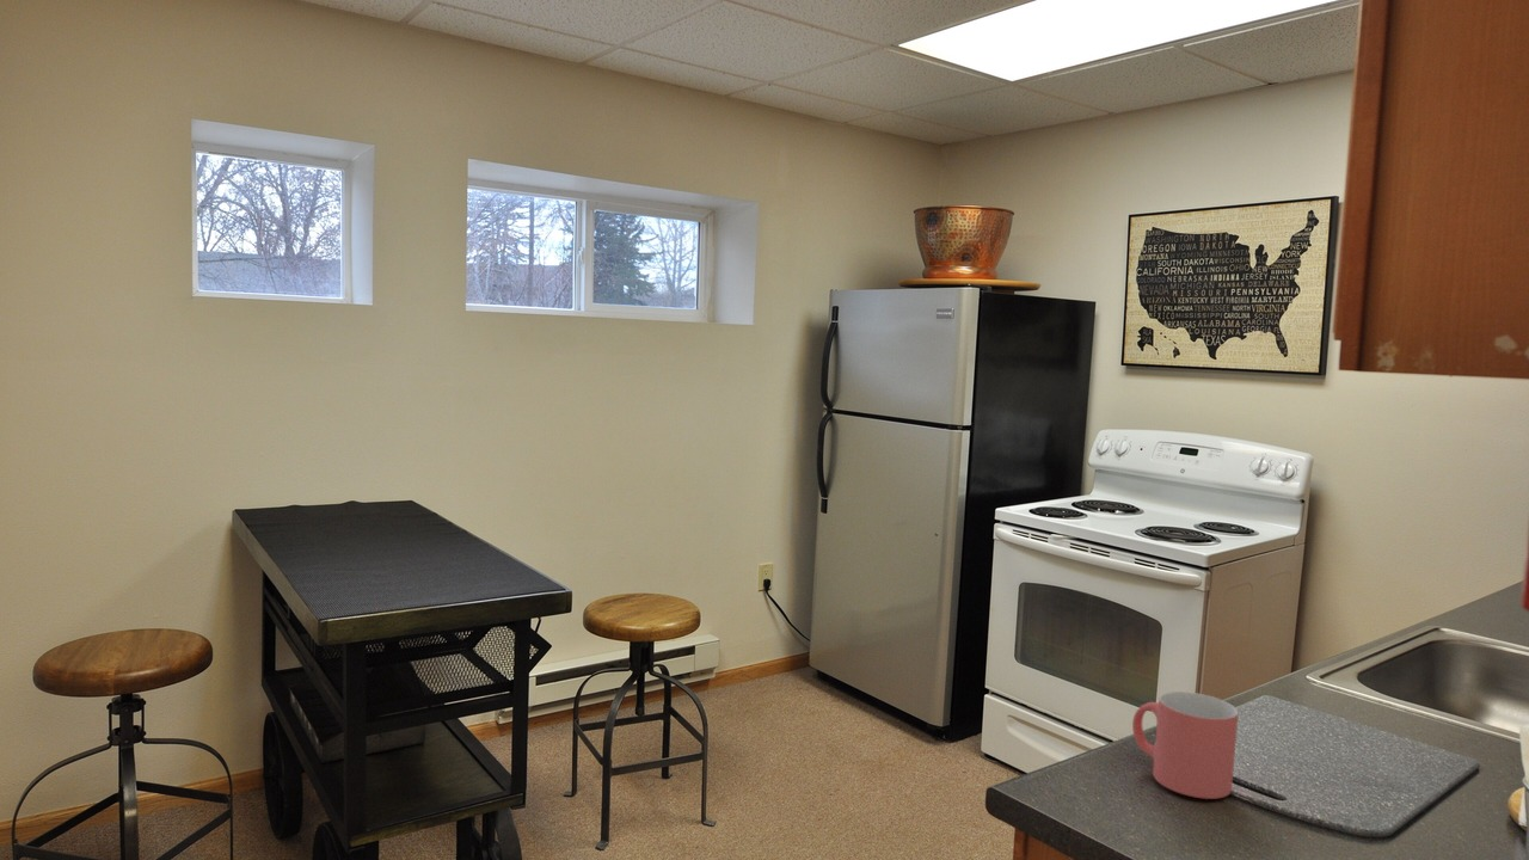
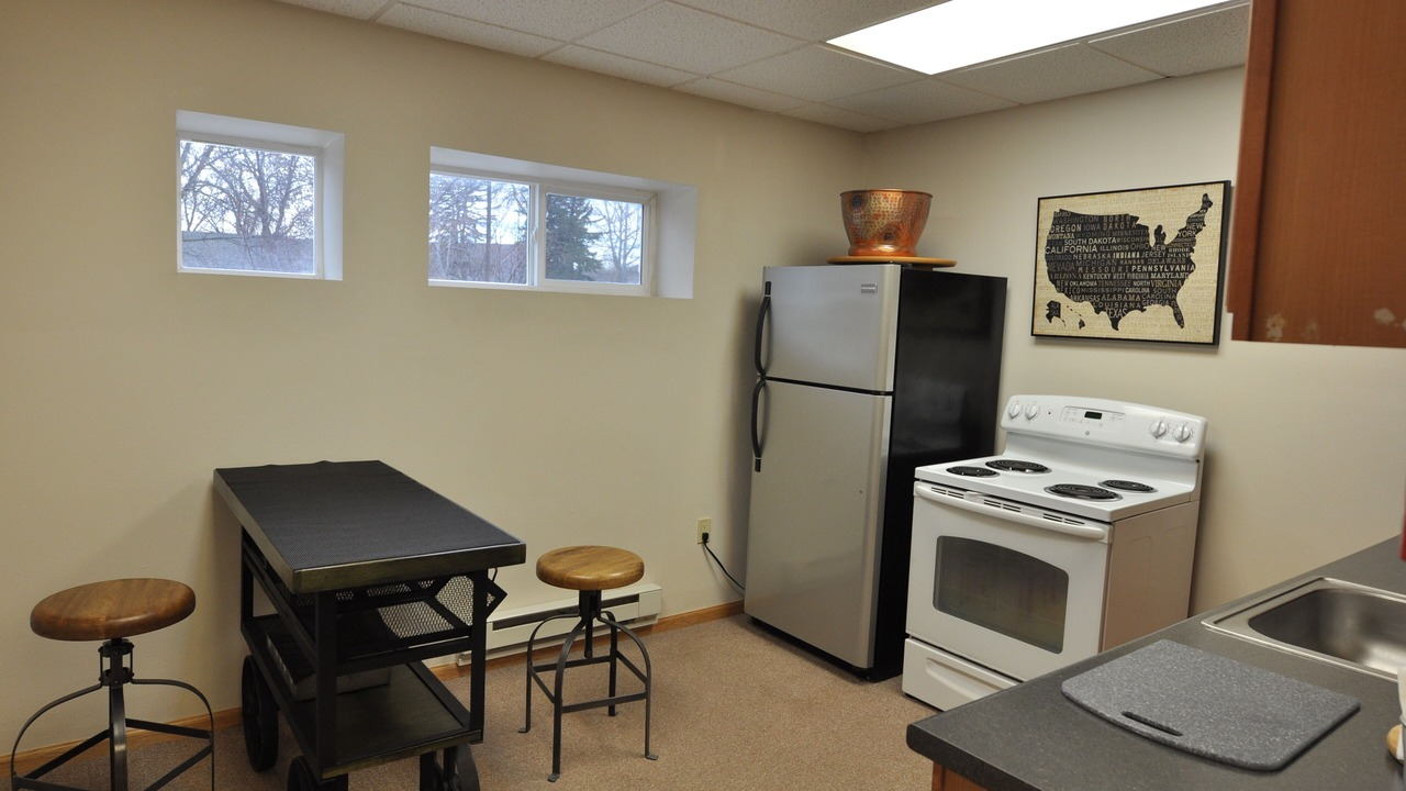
- mug [1131,690,1240,800]
